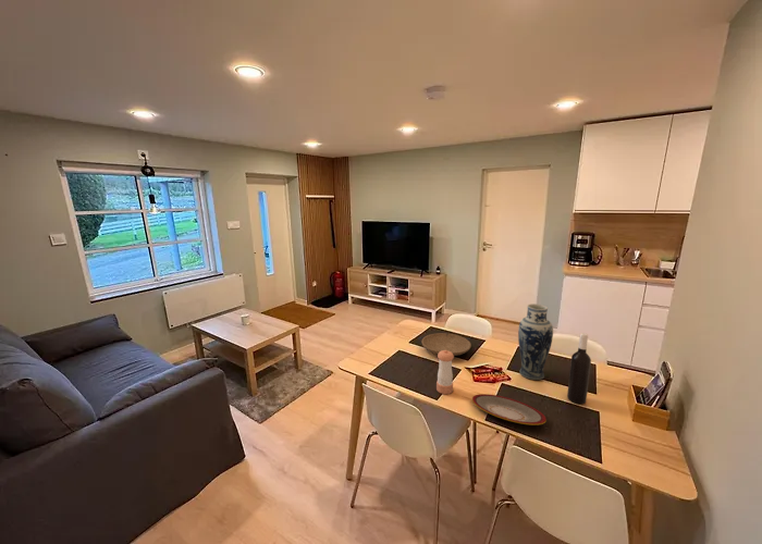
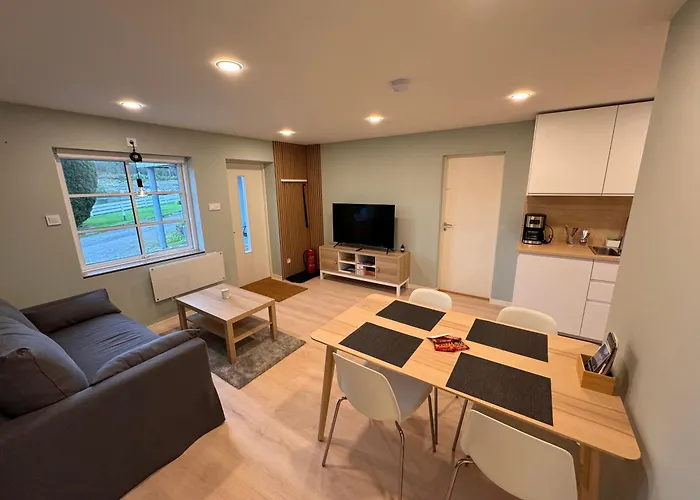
- plate [471,393,548,426]
- pepper shaker [435,350,455,395]
- plate [420,332,472,357]
- wine bottle [566,332,592,405]
- vase [517,302,554,381]
